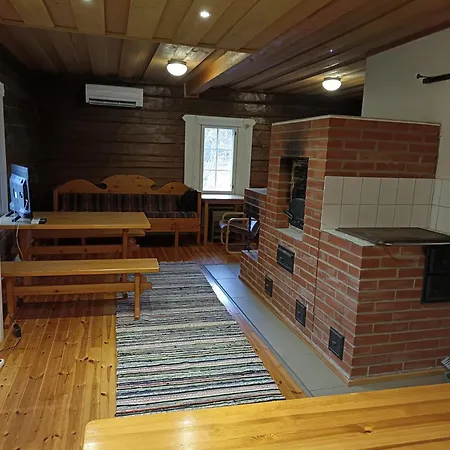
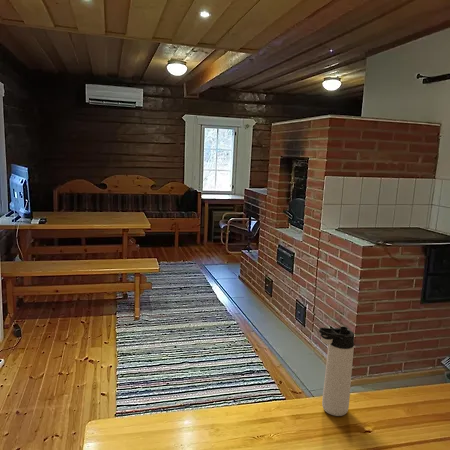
+ thermos bottle [318,326,355,417]
